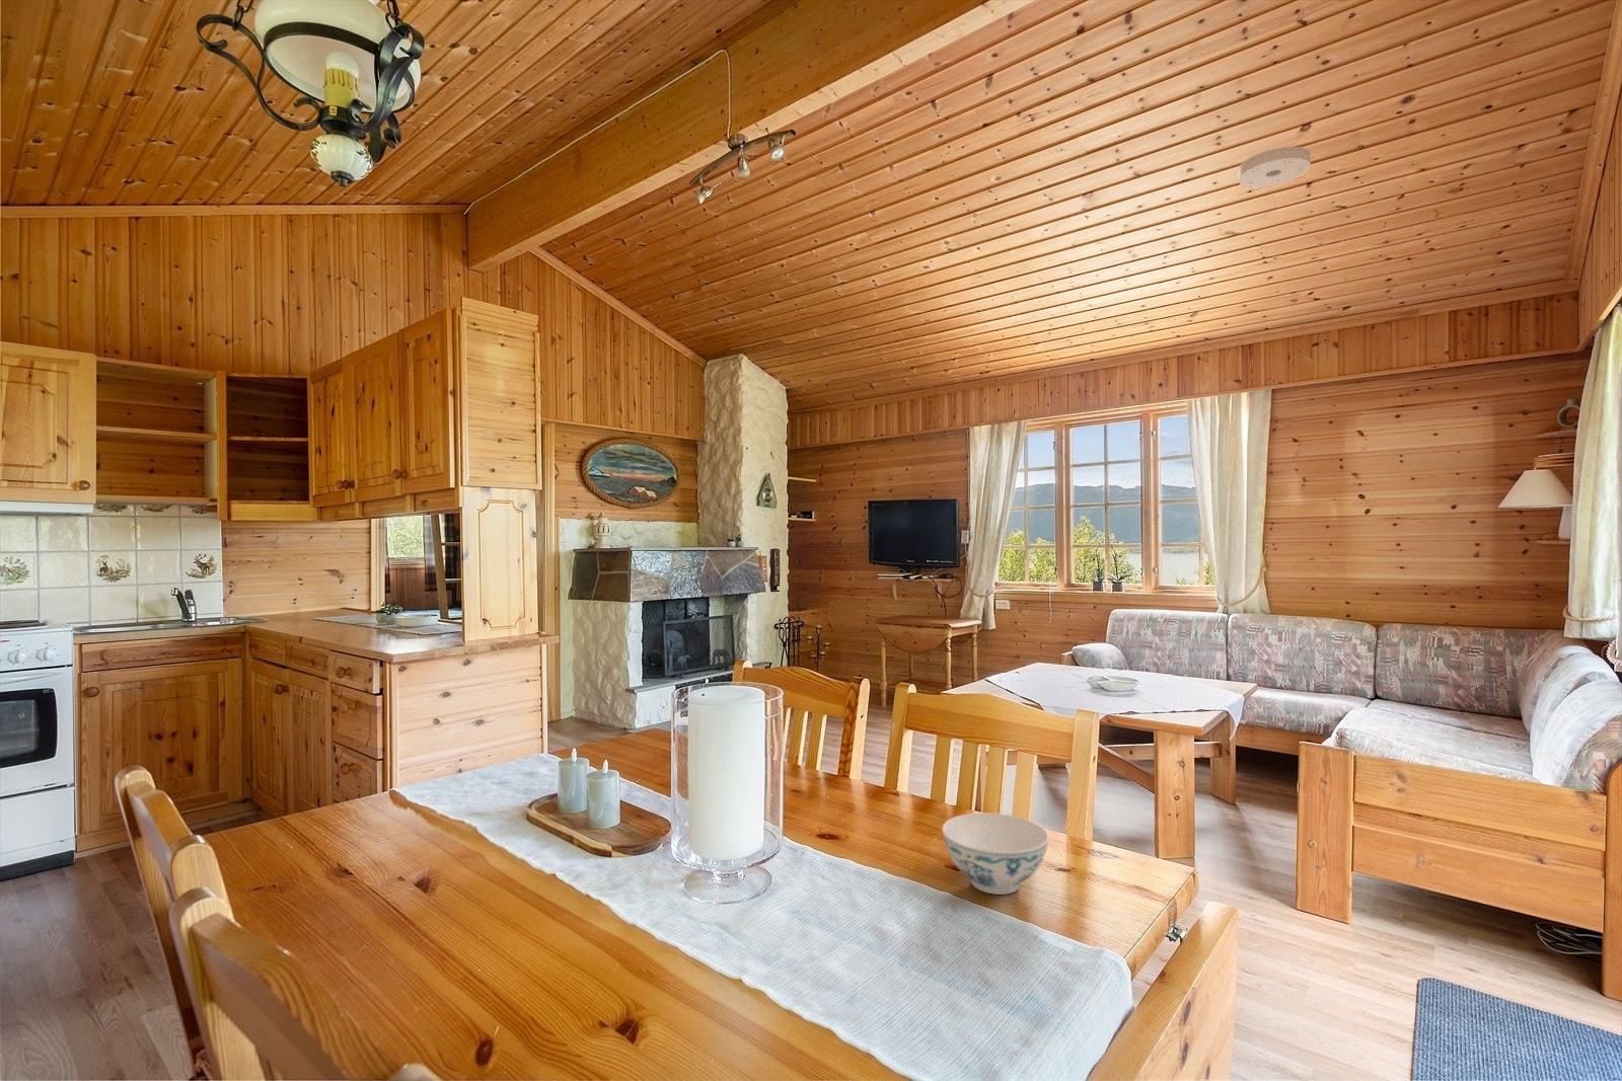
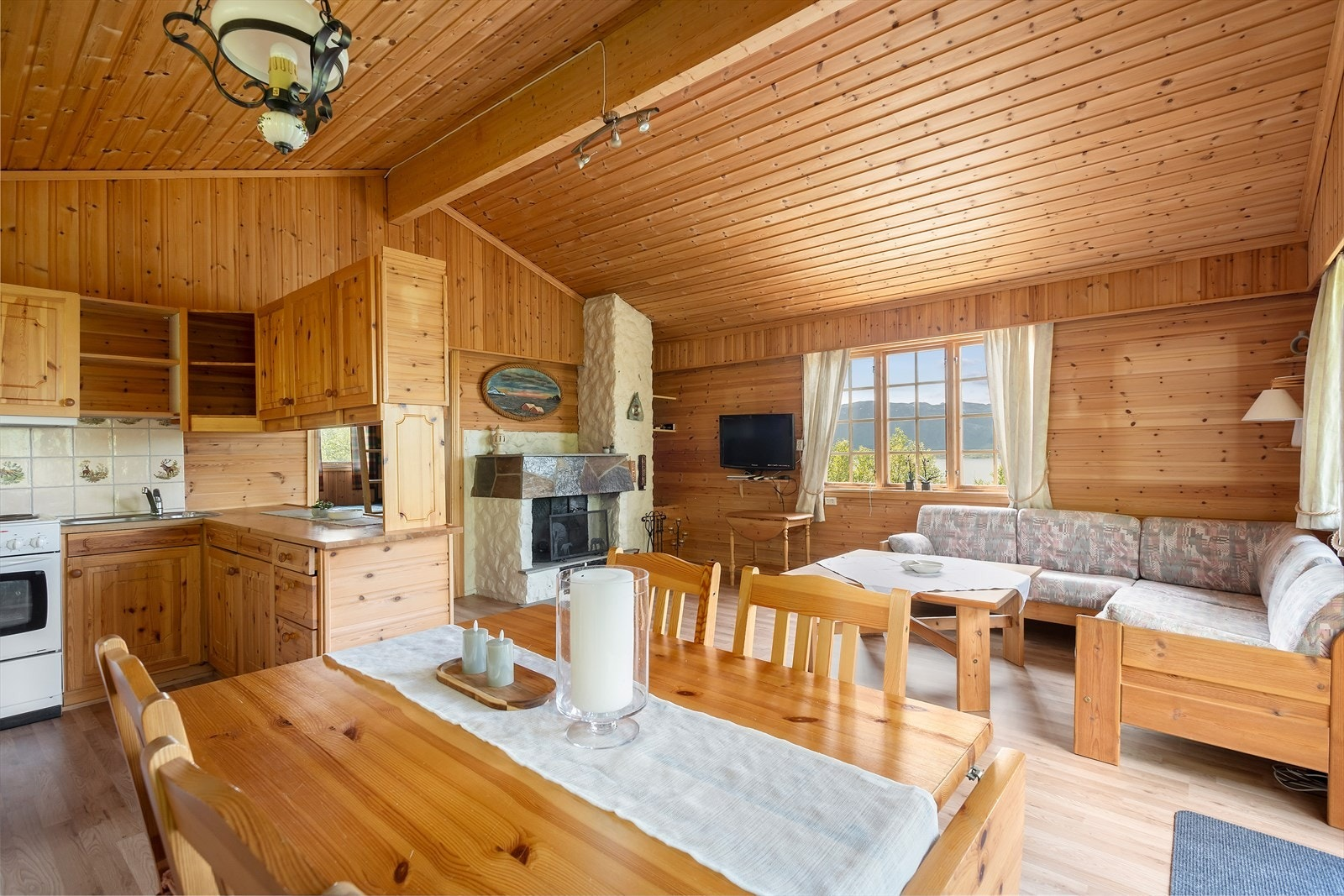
- chinaware [941,812,1049,895]
- smoke detector [1238,146,1312,188]
